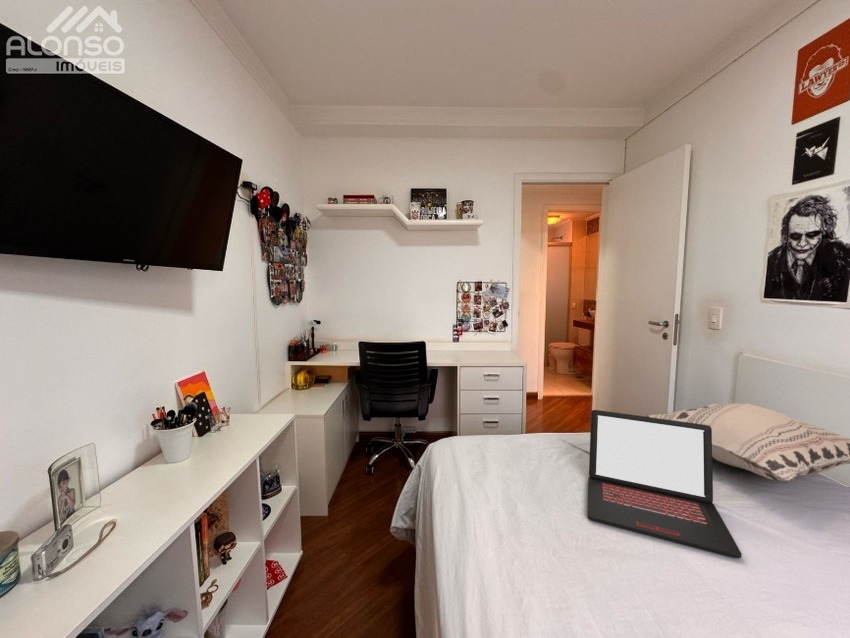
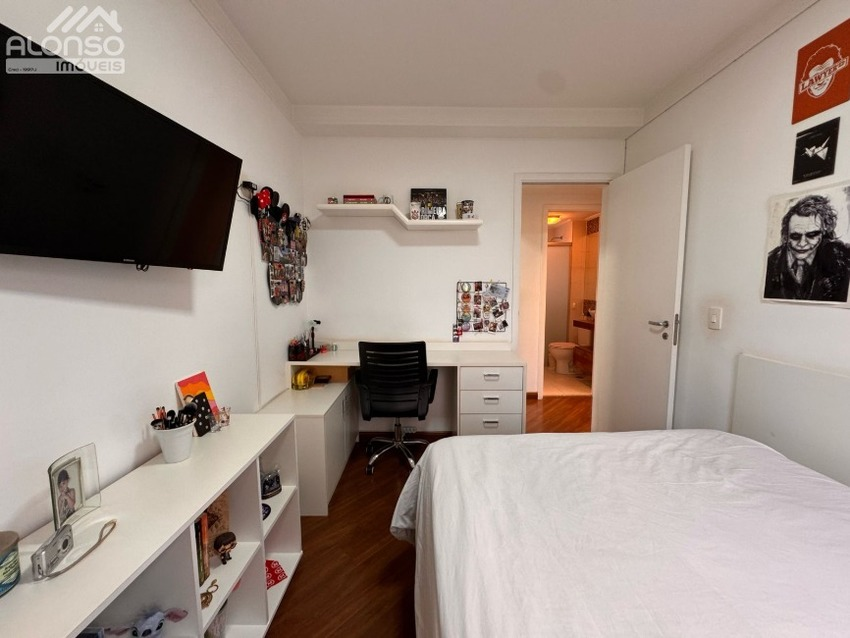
- decorative pillow [645,402,850,482]
- laptop [587,409,743,559]
